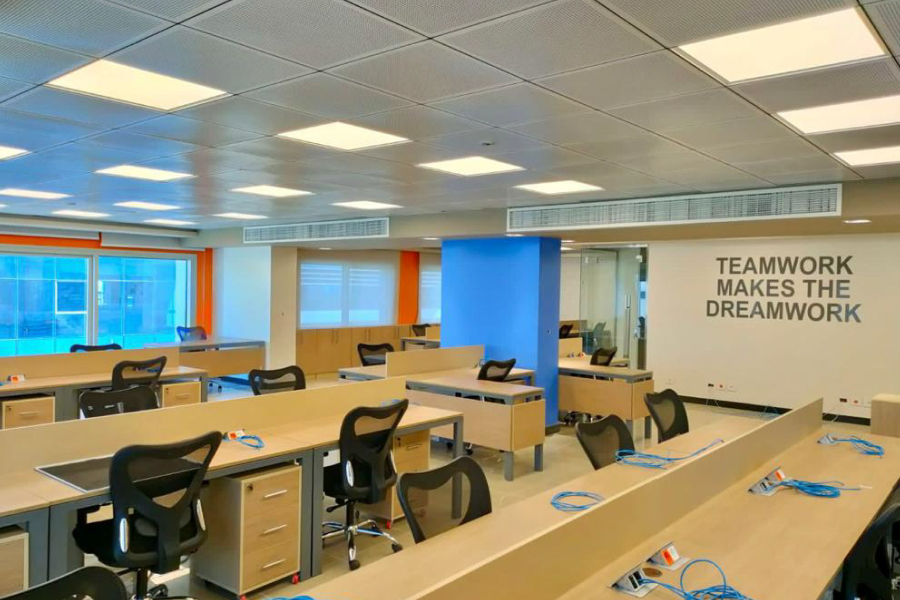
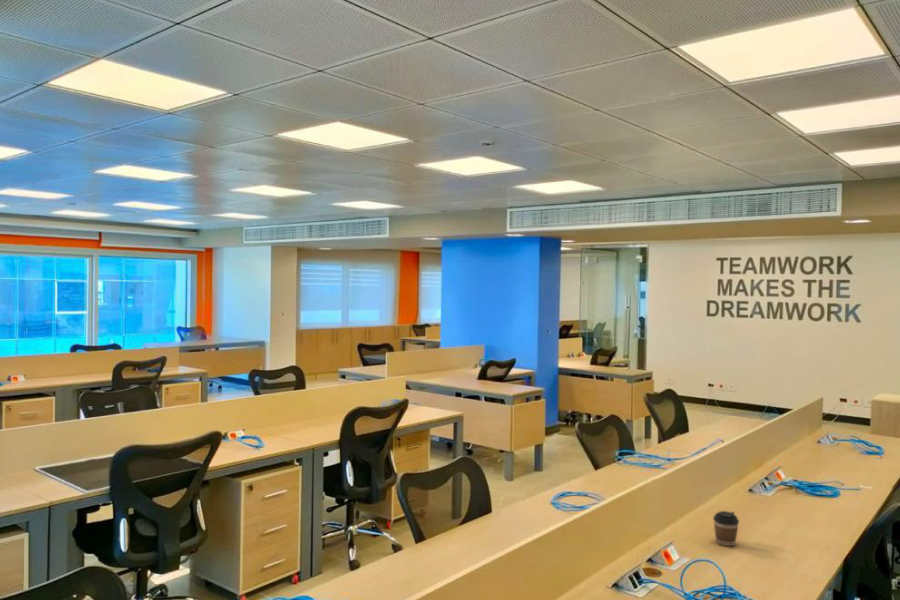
+ coffee cup [712,510,740,547]
